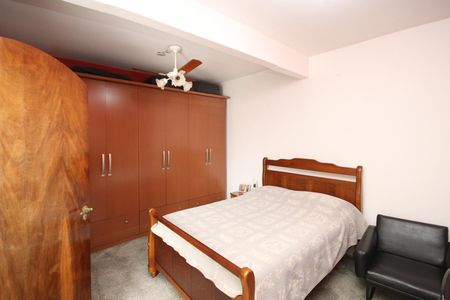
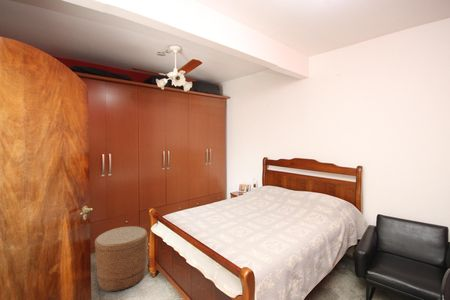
+ basket [94,225,148,293]
